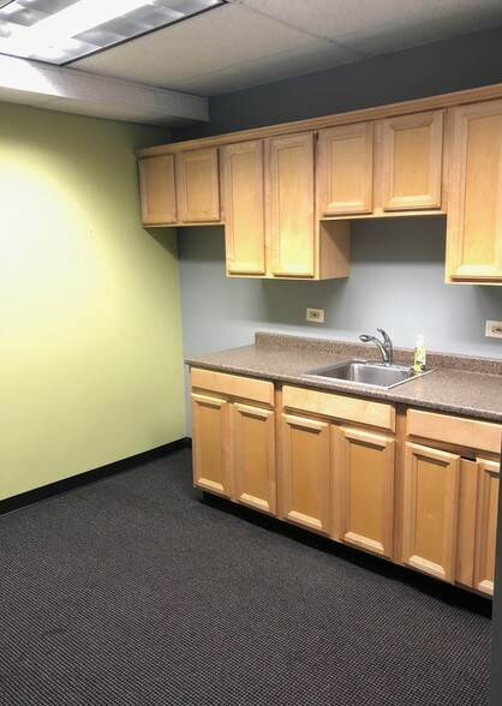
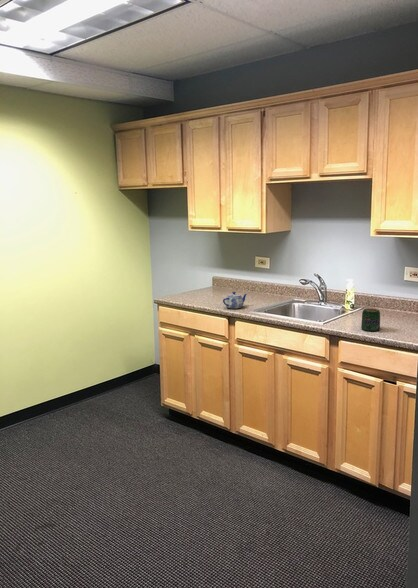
+ teapot [222,291,248,309]
+ jar [360,308,381,332]
